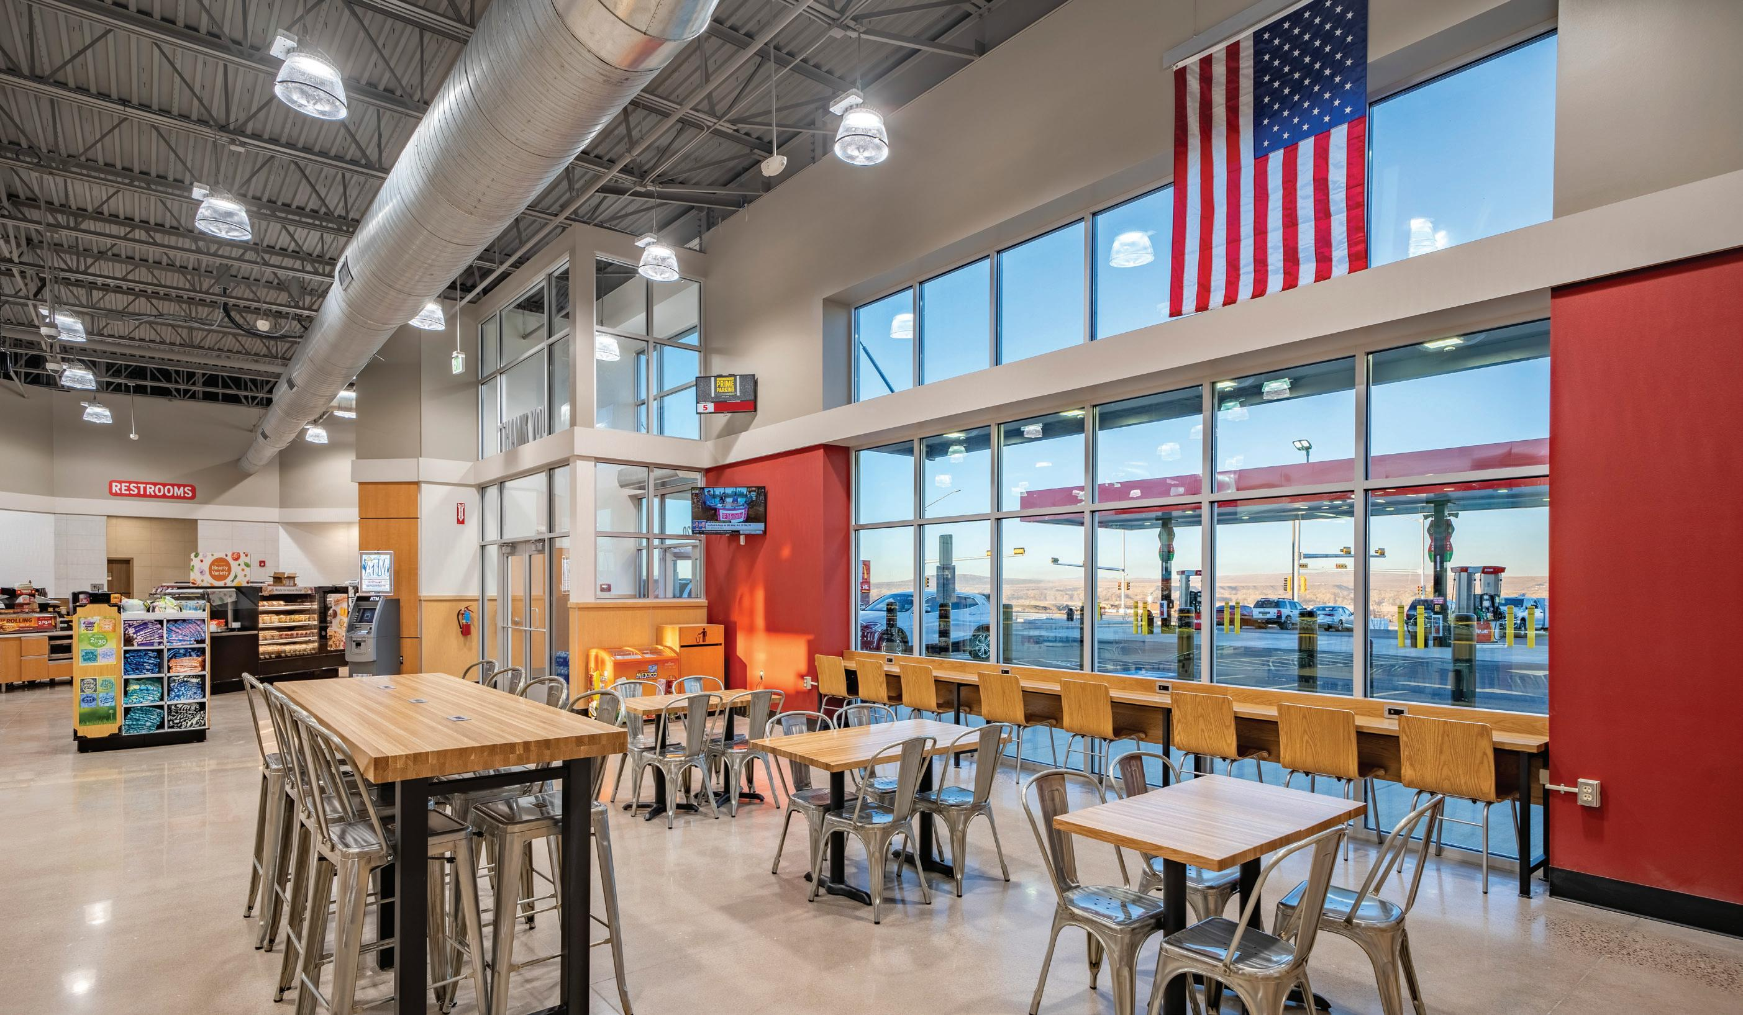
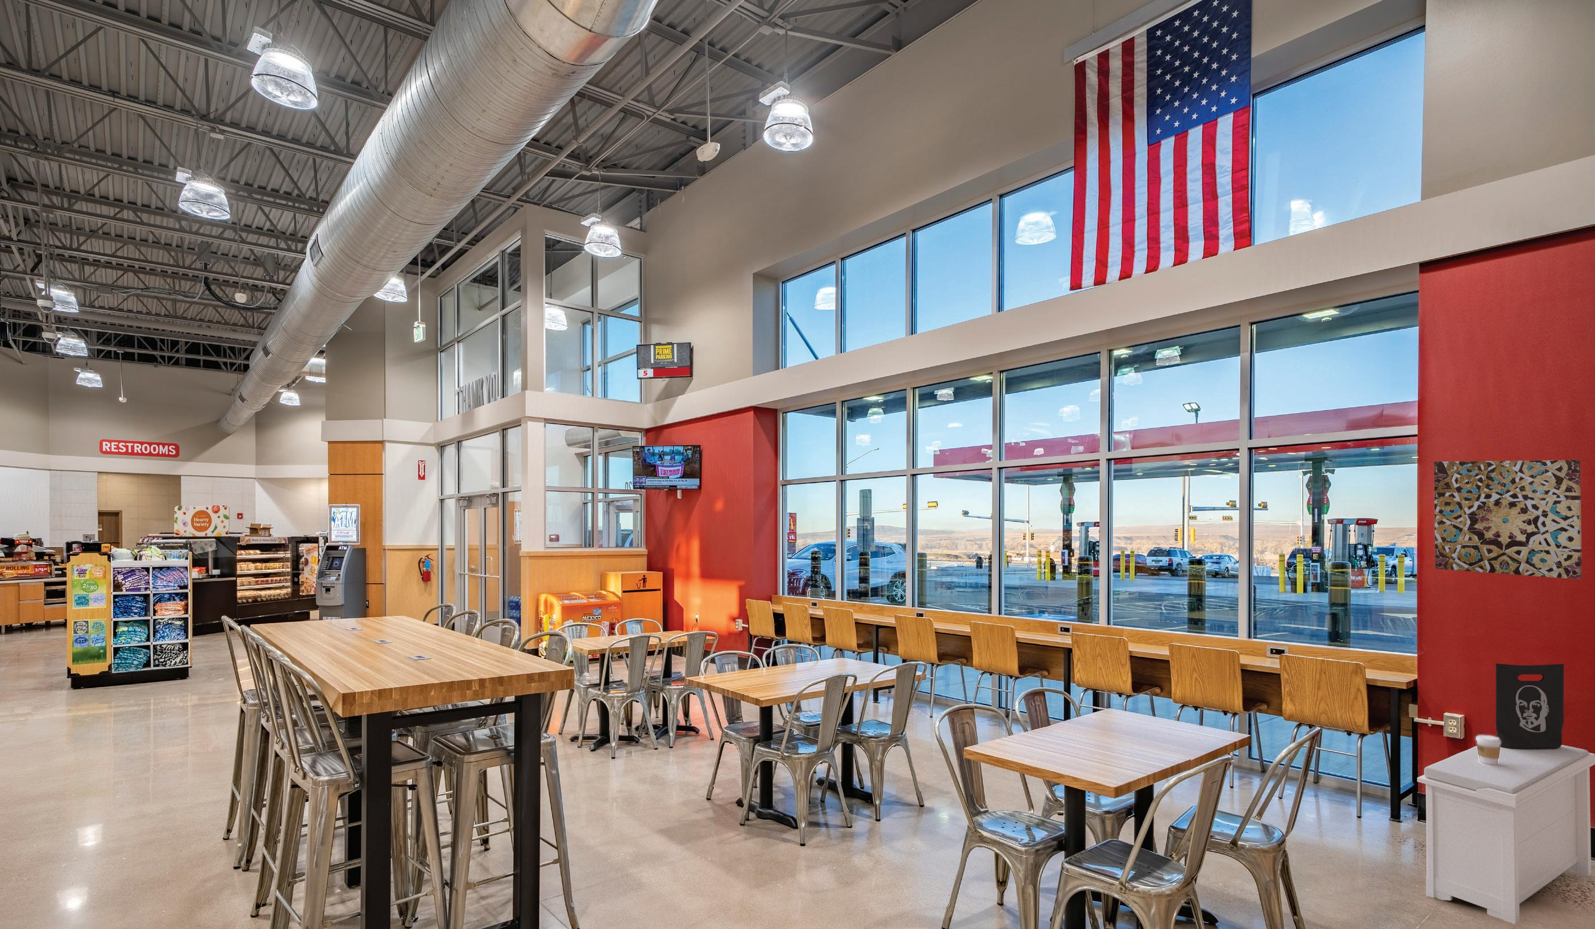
+ wall art [1434,460,1583,581]
+ tote bag [1495,664,1564,749]
+ bench [1417,744,1595,925]
+ coffee cup [1476,734,1501,765]
